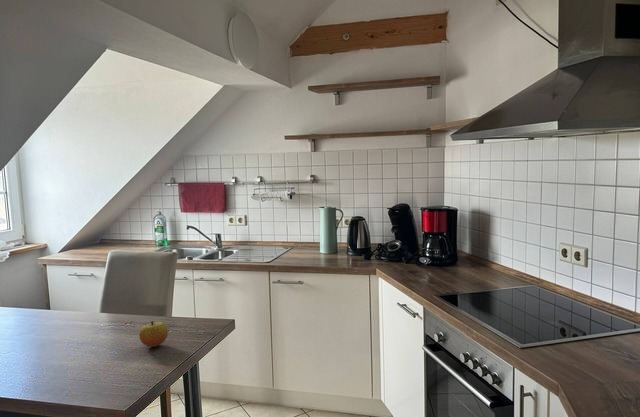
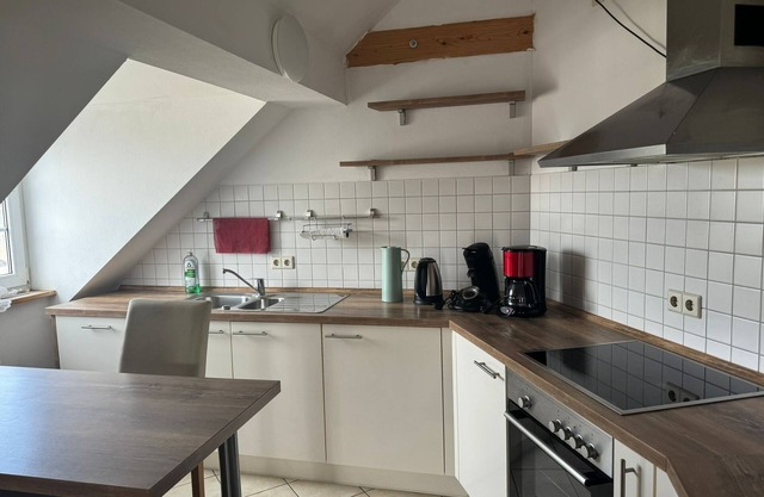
- apple [138,320,169,348]
